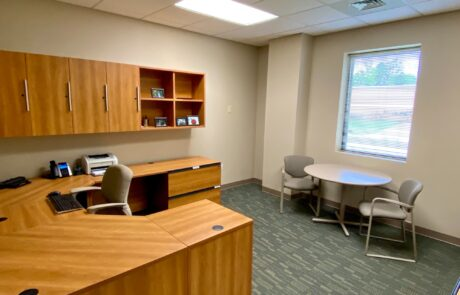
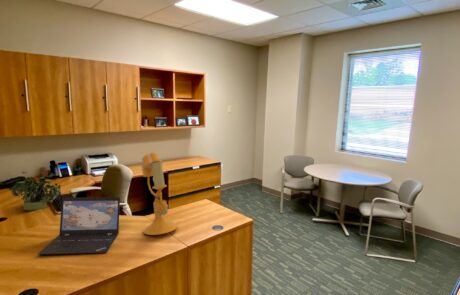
+ desk lamp [140,152,178,236]
+ potted plant [8,170,62,212]
+ laptop [37,196,121,255]
